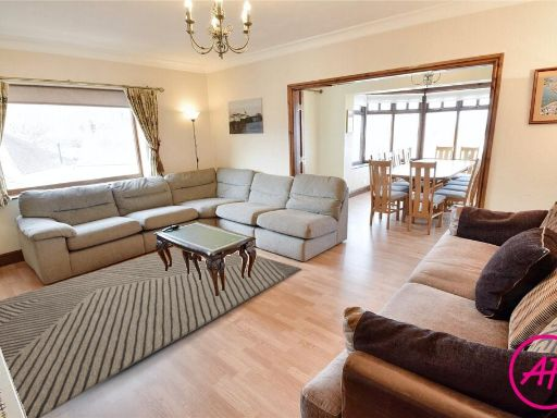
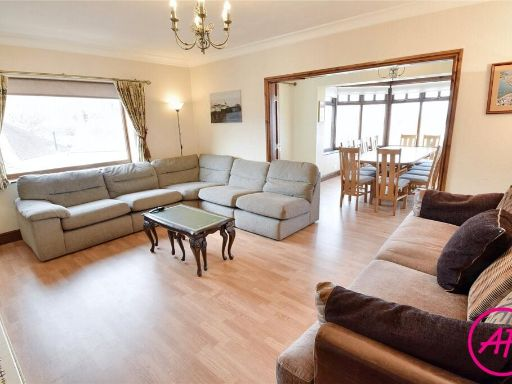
- rug [0,246,302,418]
